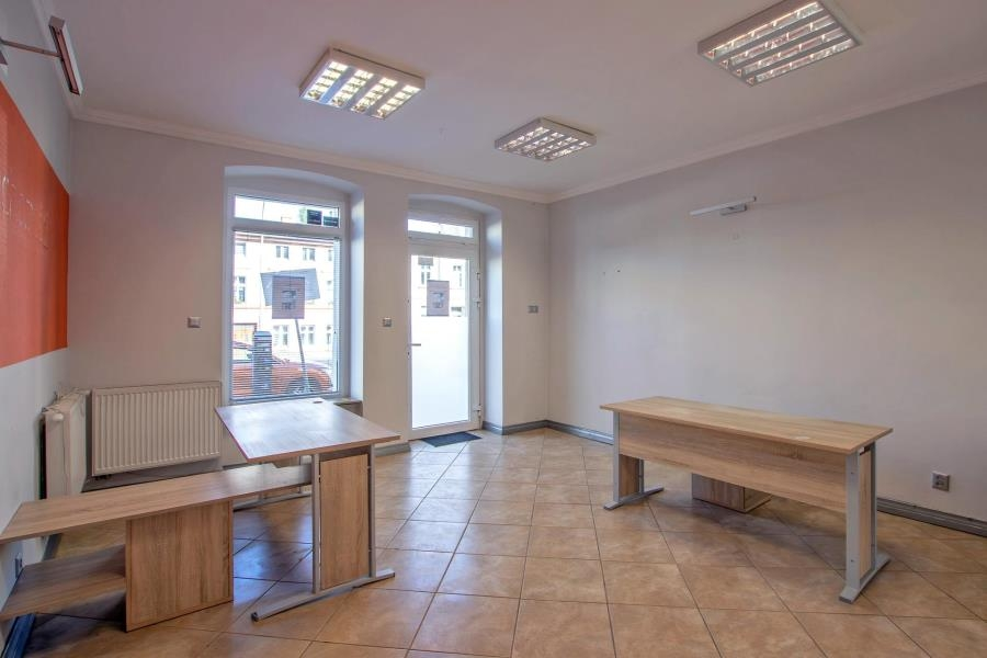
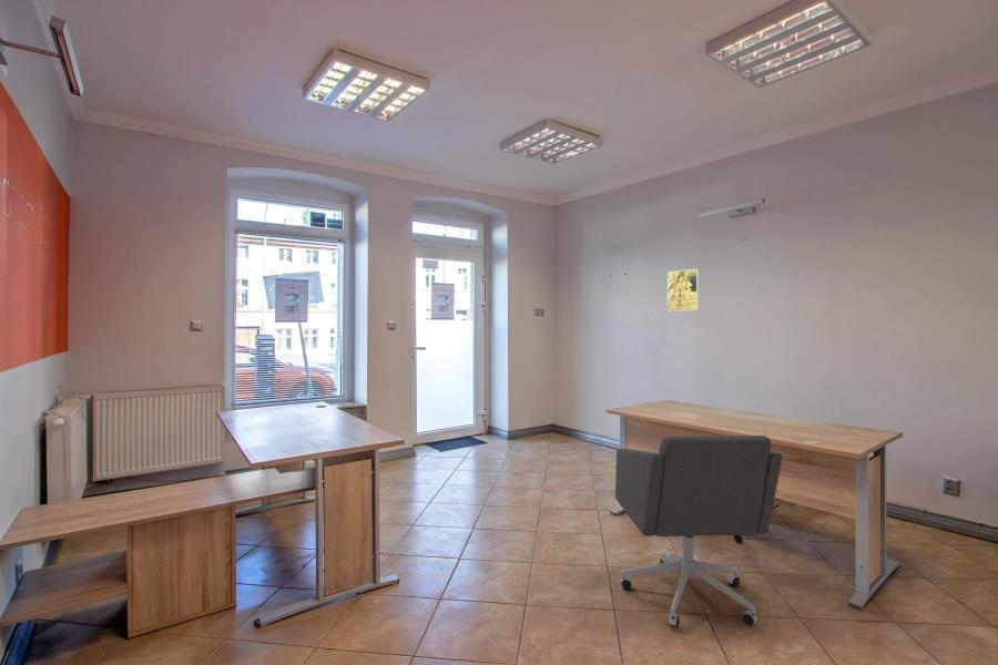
+ office chair [614,434,783,630]
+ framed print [666,267,700,313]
